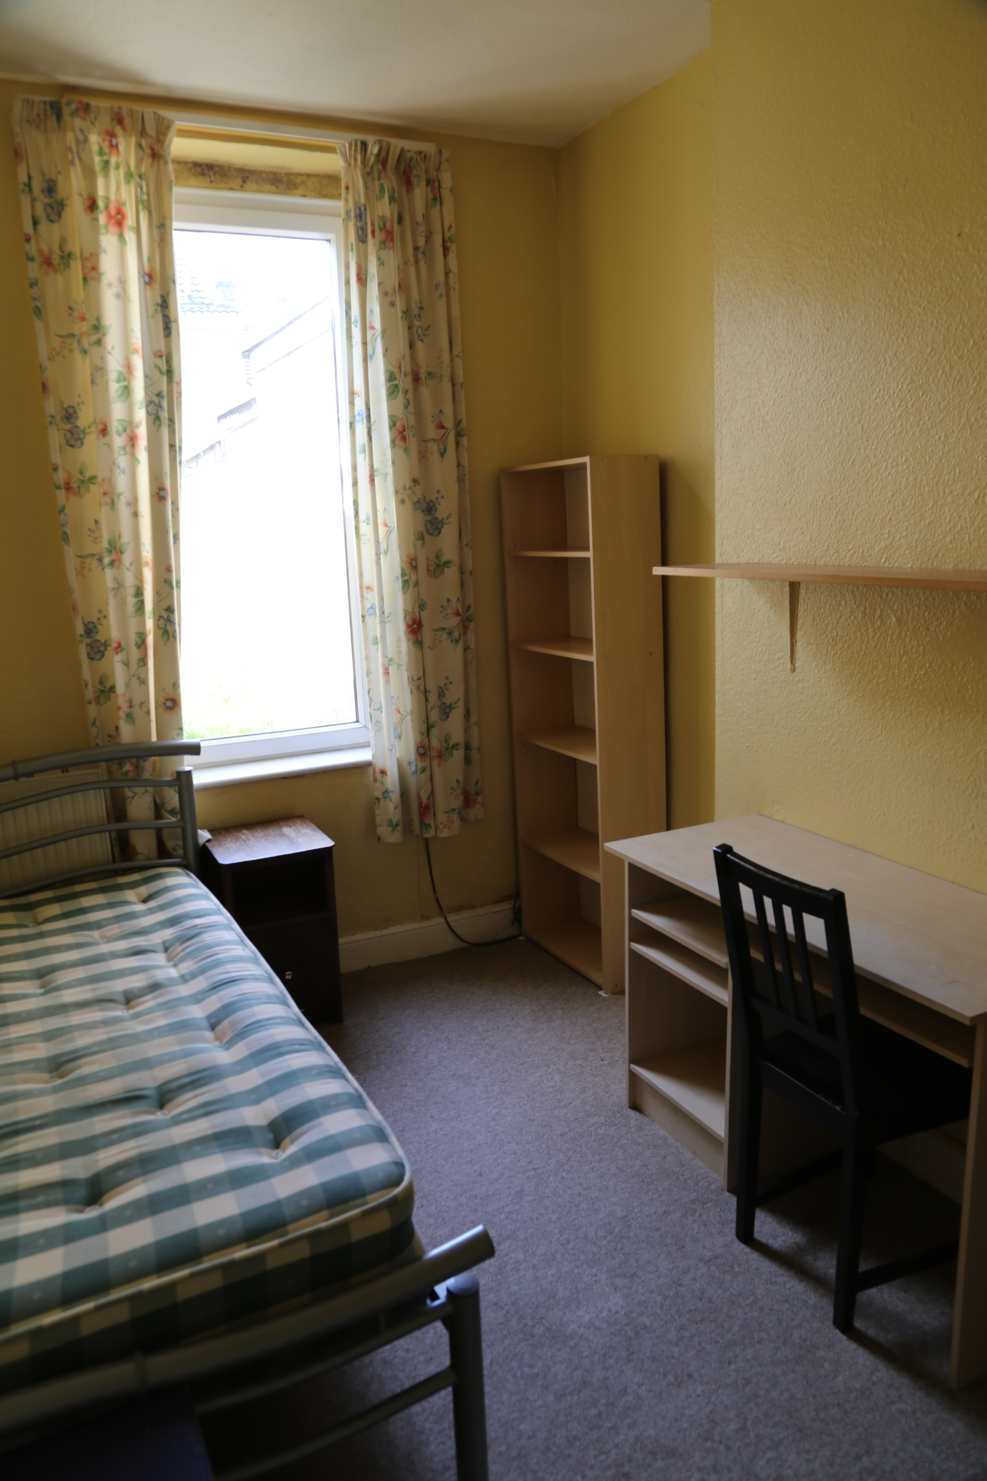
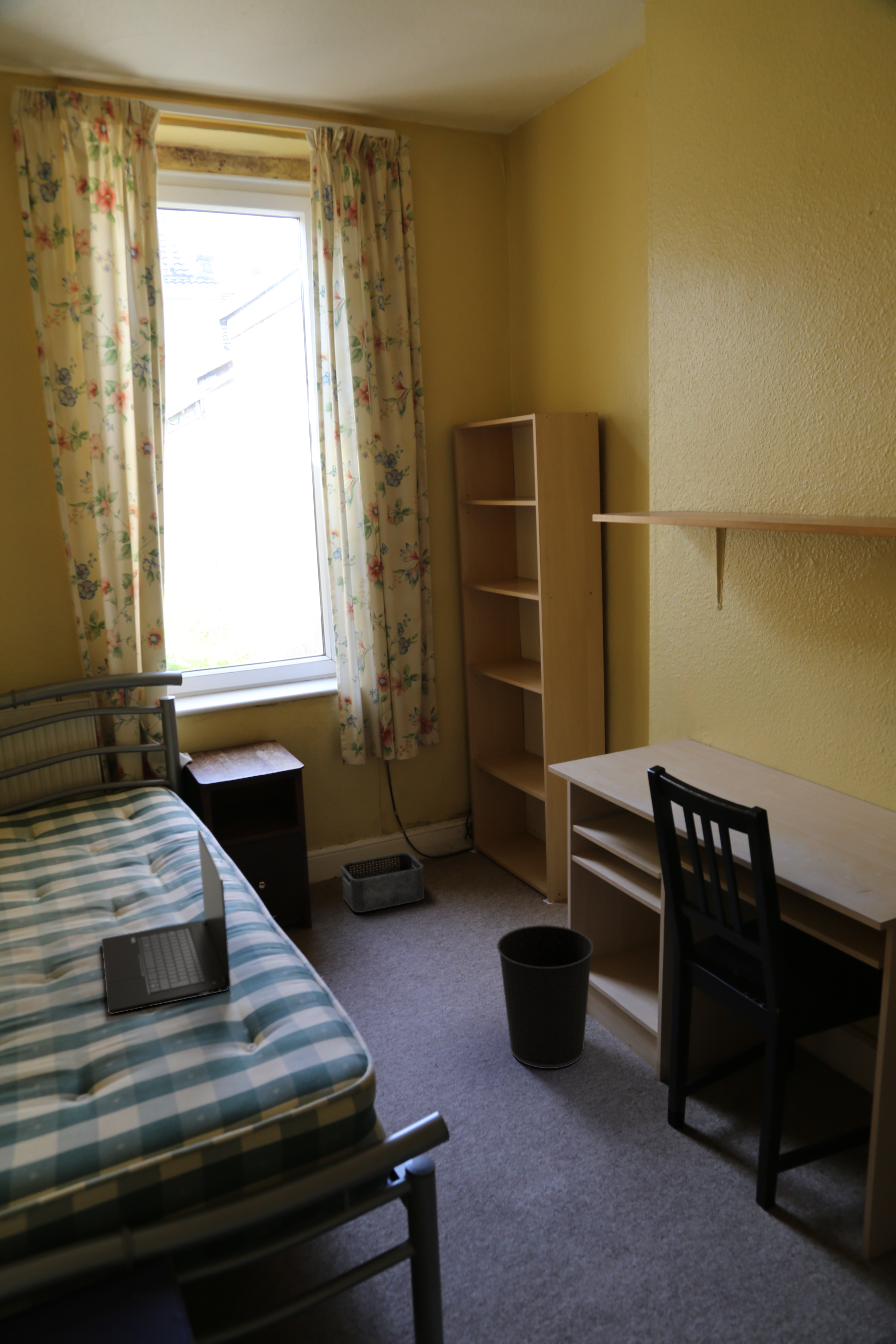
+ laptop [101,830,231,1014]
+ wastebasket [497,925,594,1069]
+ storage bin [341,852,425,913]
